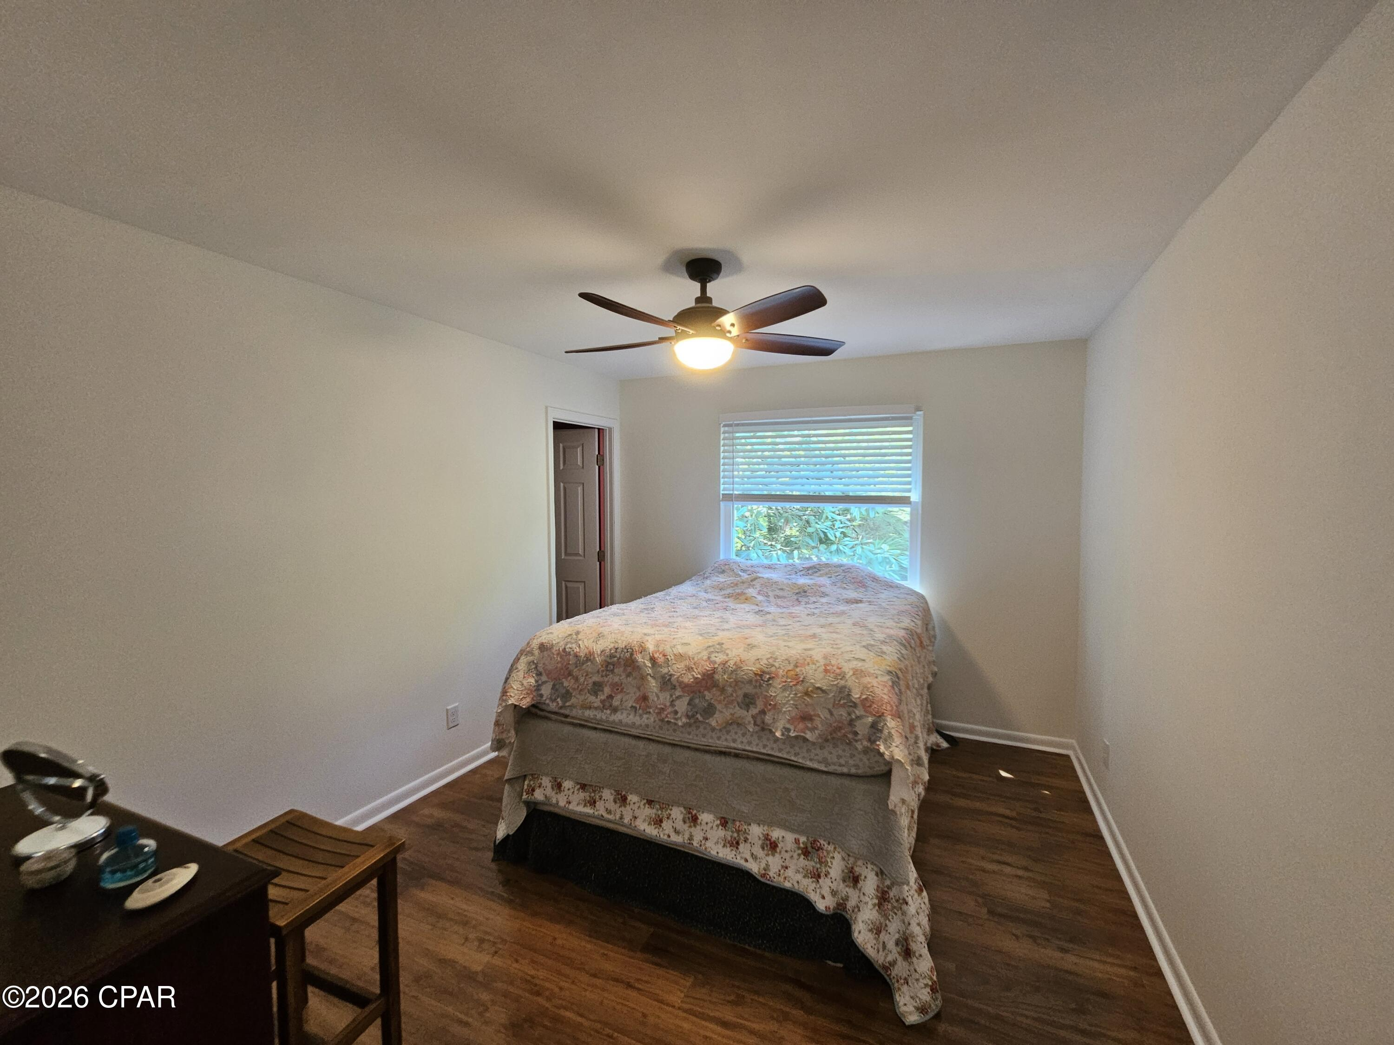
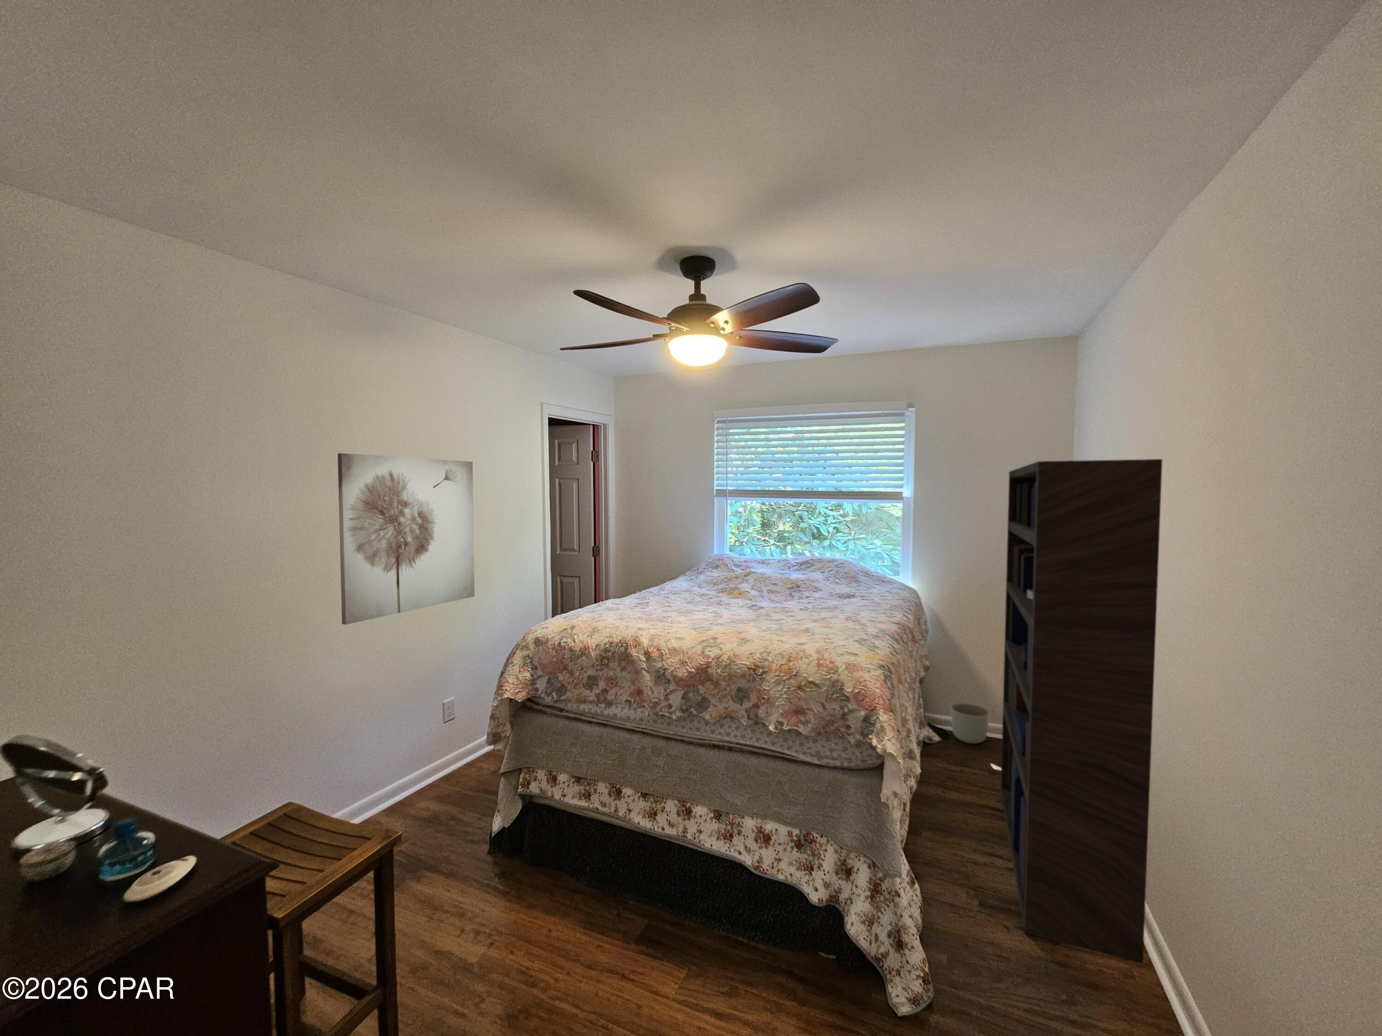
+ planter [950,703,989,744]
+ wall art [337,453,474,626]
+ bookcase [1000,458,1162,964]
